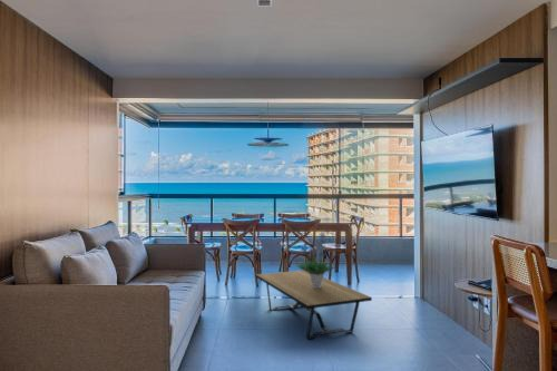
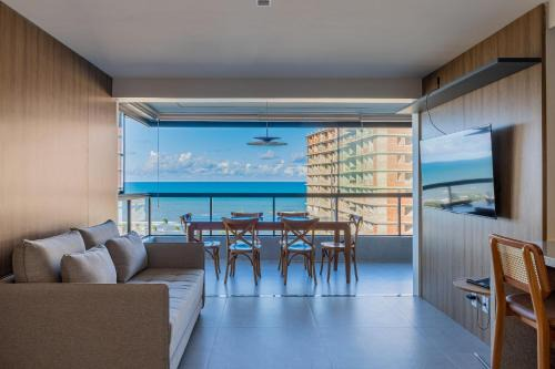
- potted plant [295,231,338,287]
- coffee table [255,270,373,341]
